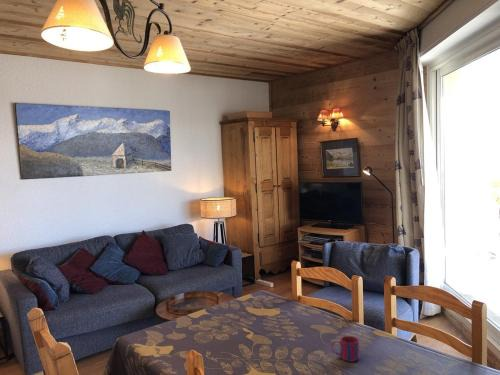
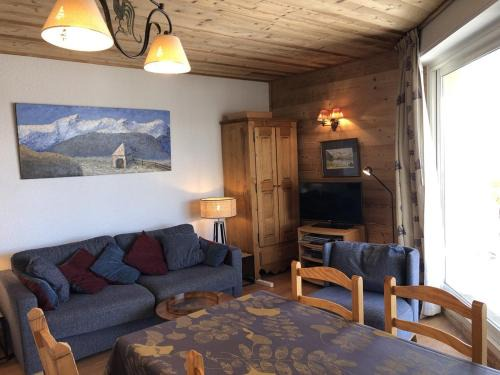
- mug [330,335,360,363]
